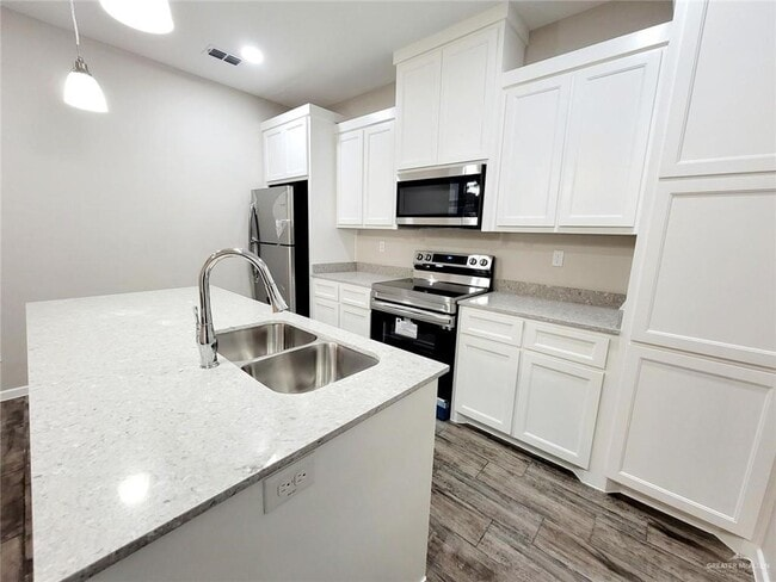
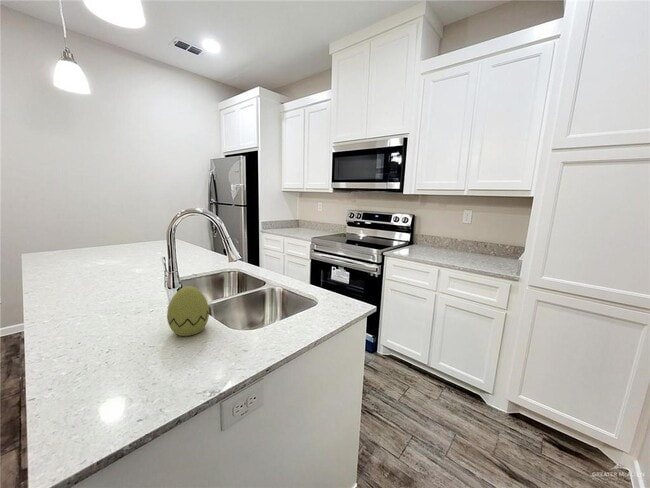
+ decorative egg [166,285,210,337]
